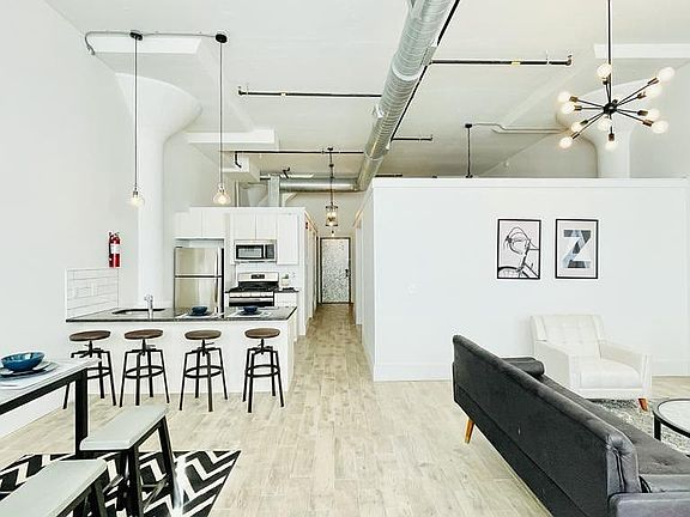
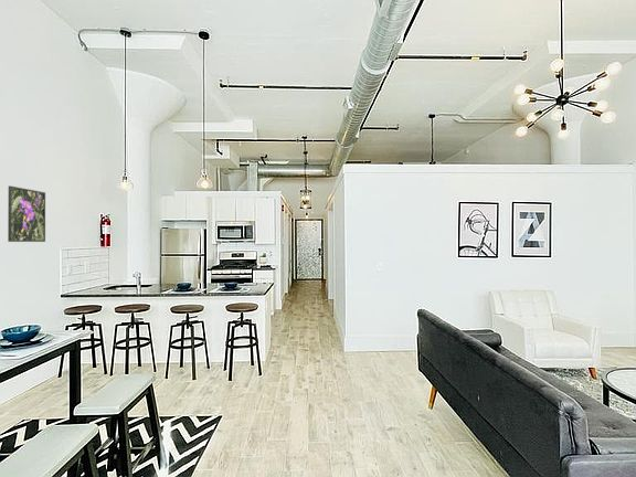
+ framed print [7,184,46,243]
